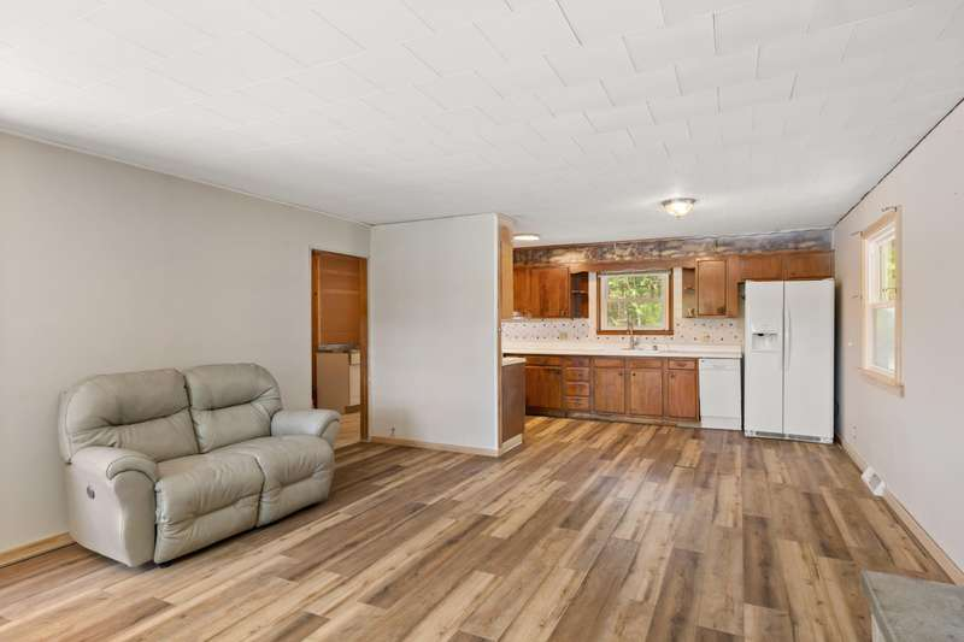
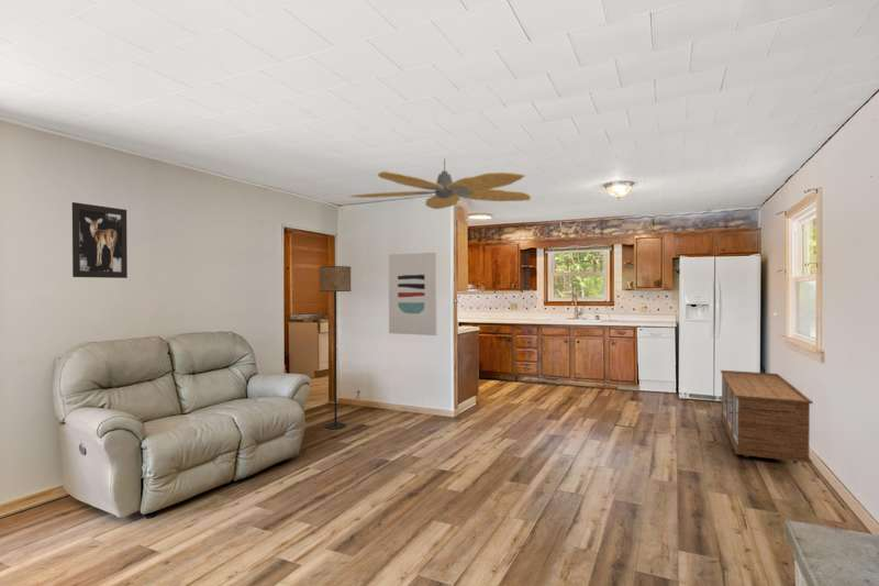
+ floor lamp [319,265,352,430]
+ wall art [71,201,129,279]
+ storage cabinet [719,369,814,465]
+ wall art [388,252,438,336]
+ ceiling fan [348,158,532,210]
